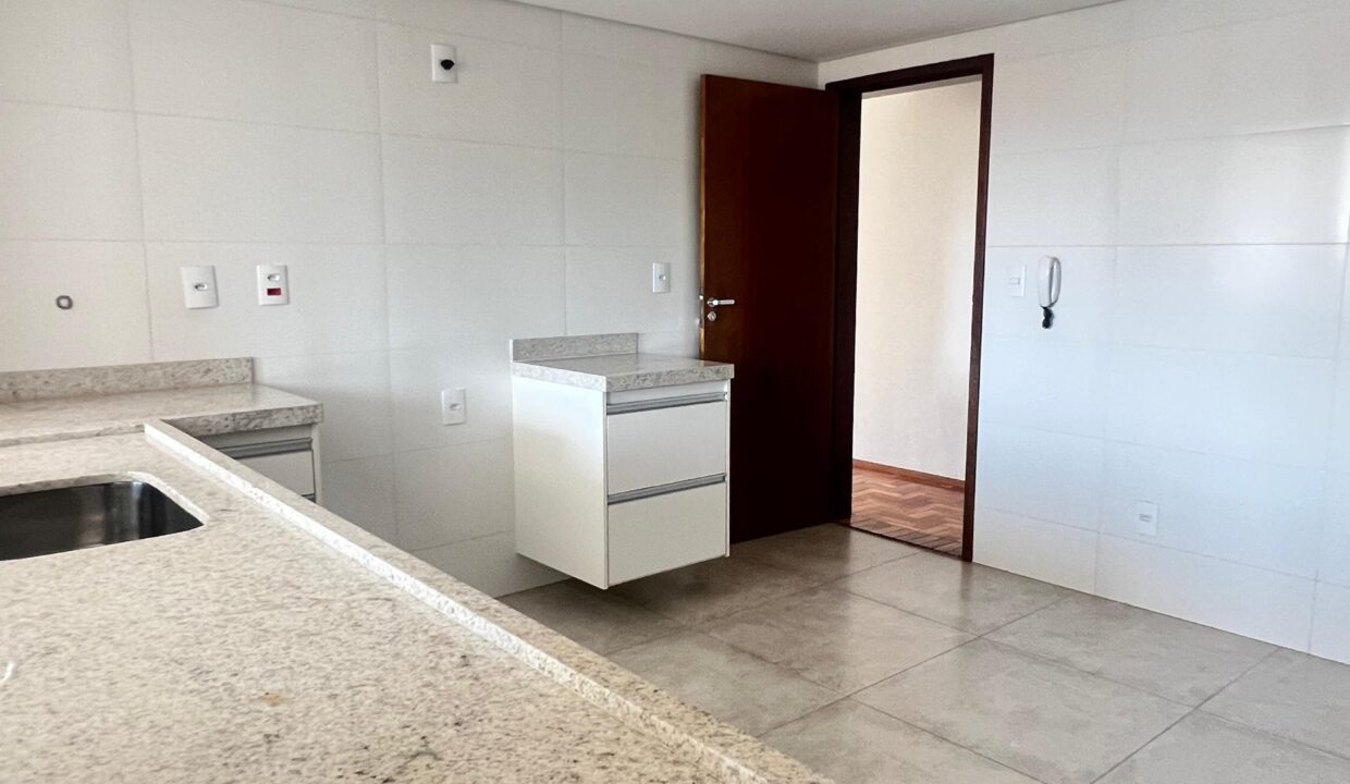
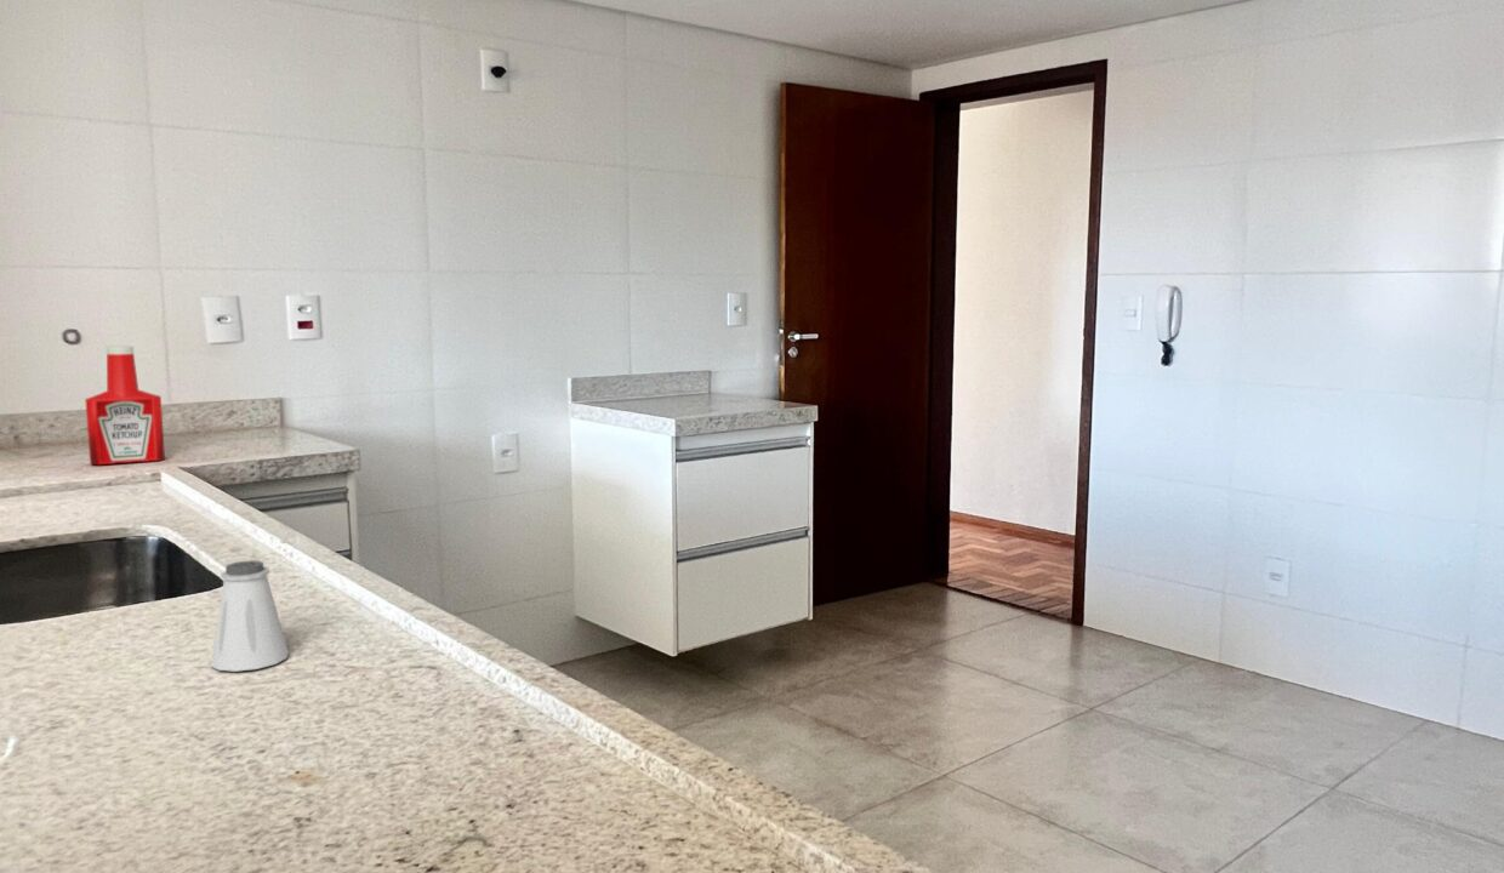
+ saltshaker [210,559,290,673]
+ soap bottle [84,344,166,466]
